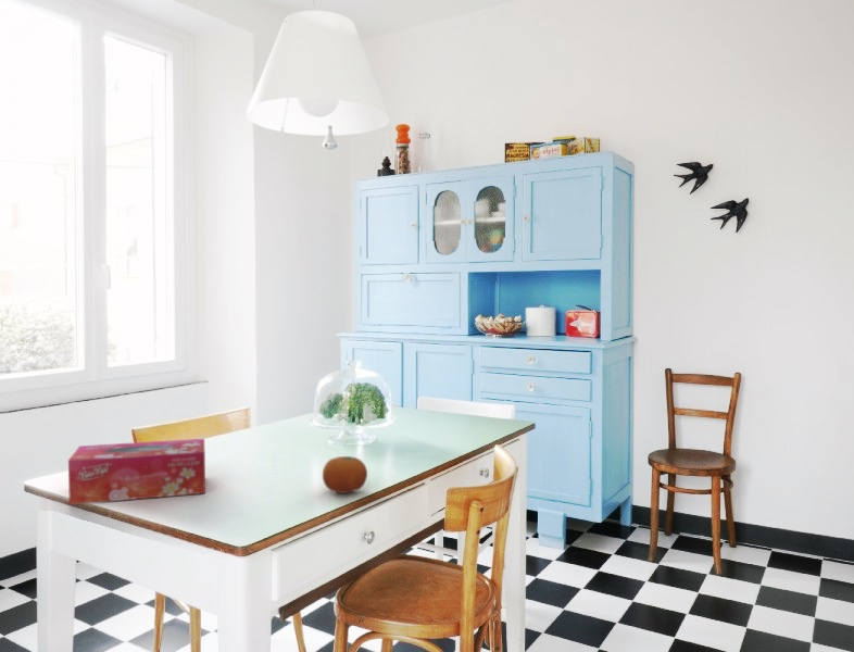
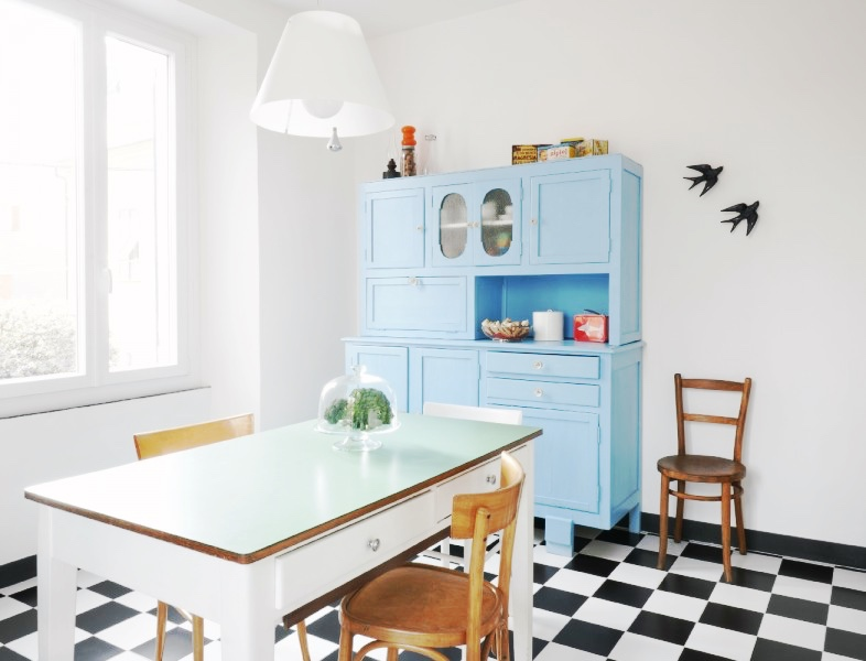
- tissue box [67,438,206,505]
- fruit [322,455,368,494]
